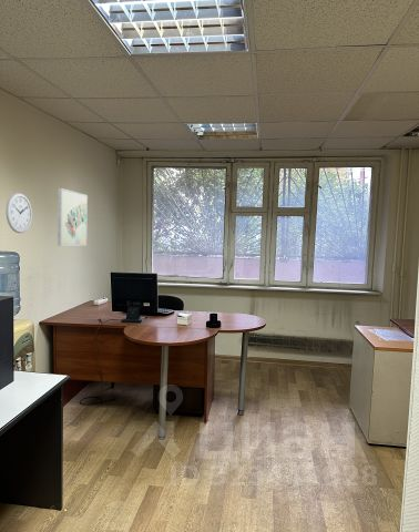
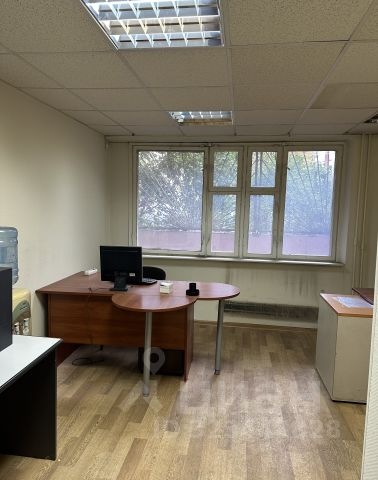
- wall art [57,187,89,246]
- wall clock [4,192,33,234]
